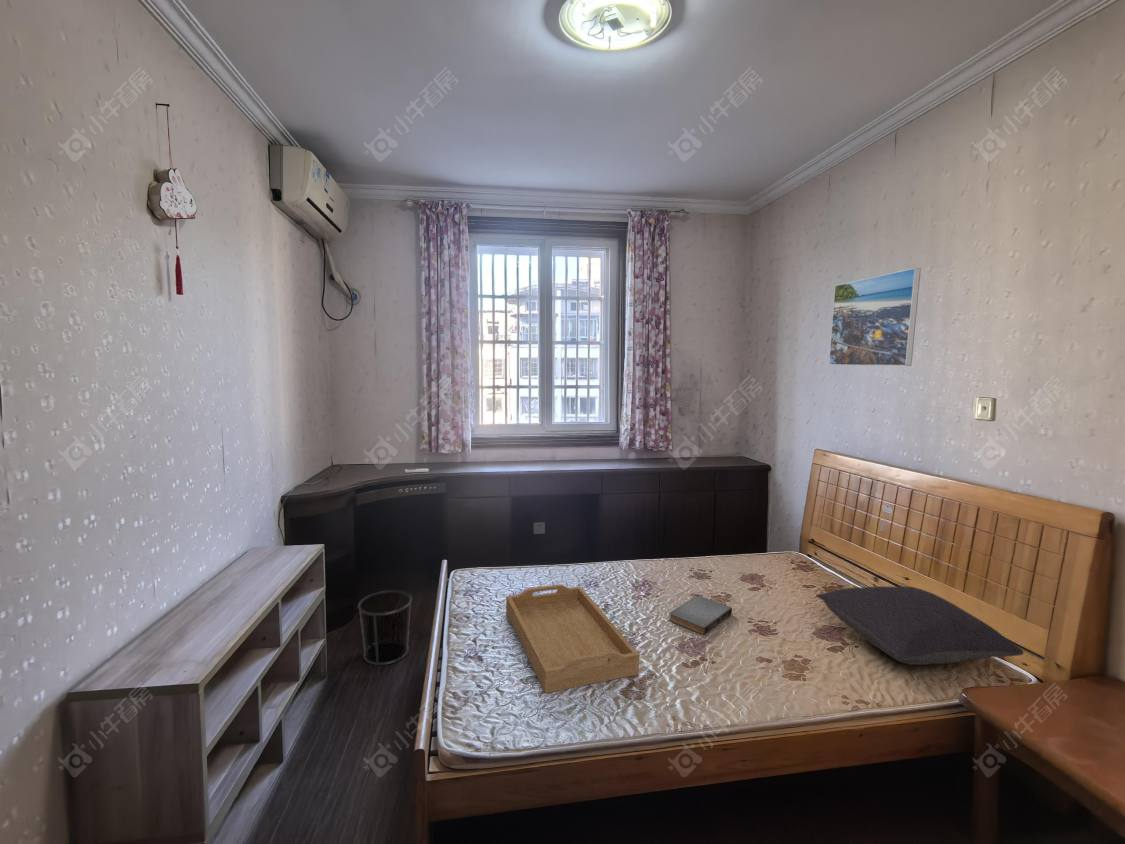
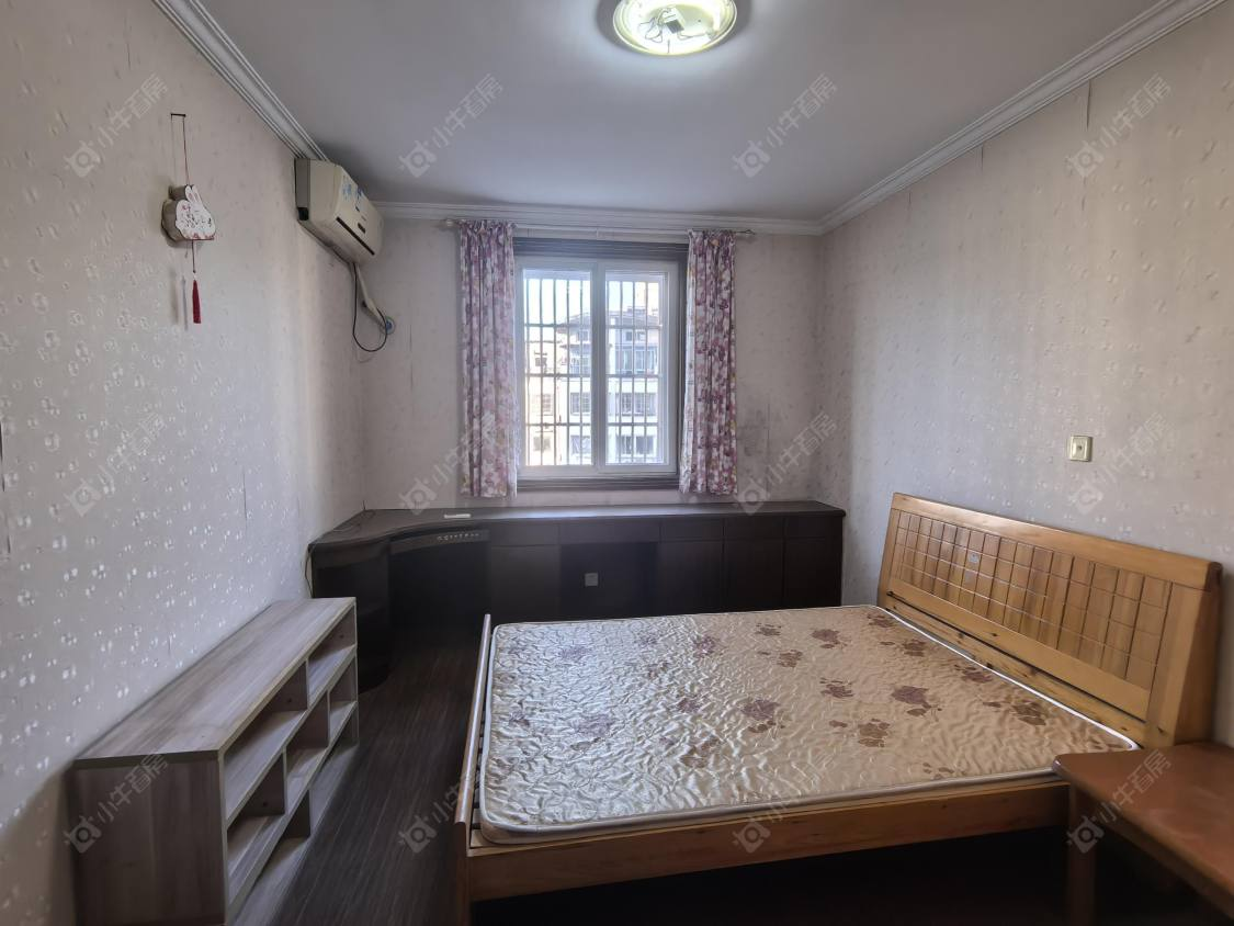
- book [668,595,733,636]
- pillow [815,585,1025,666]
- waste bin [357,590,413,666]
- serving tray [505,583,640,694]
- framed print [828,267,922,367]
